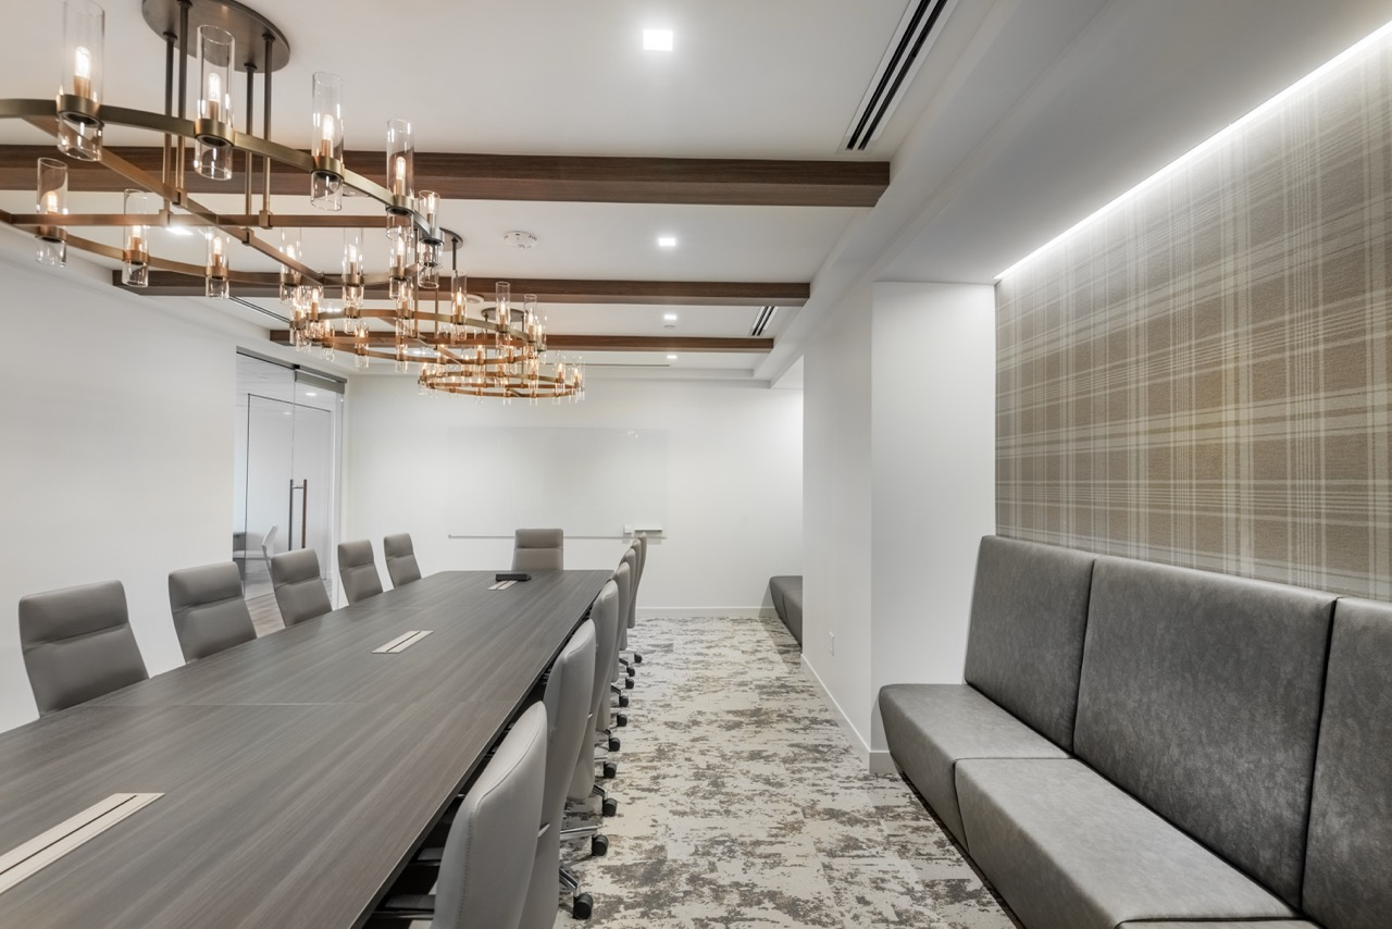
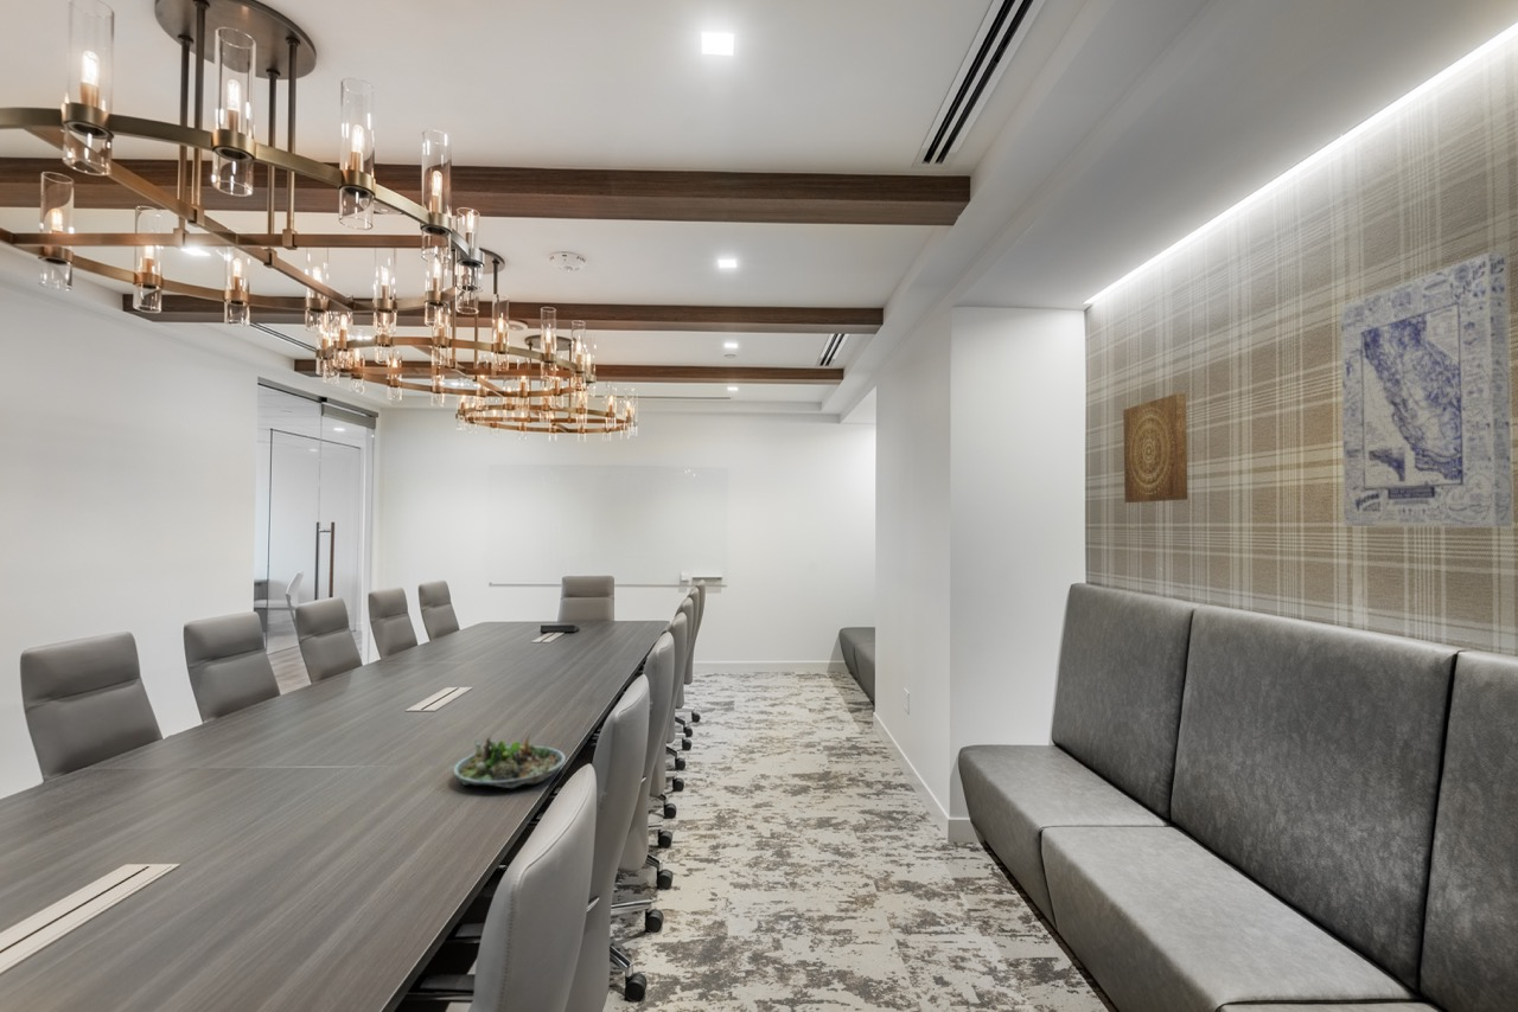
+ wall art [1340,251,1513,529]
+ succulent planter [452,731,567,789]
+ wall art [1122,392,1188,504]
